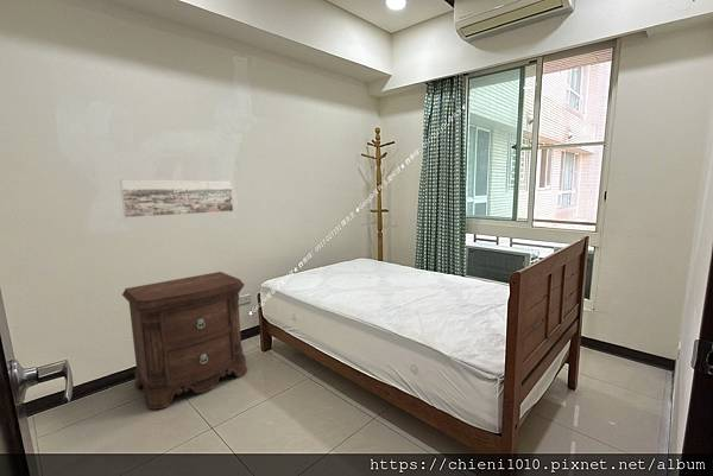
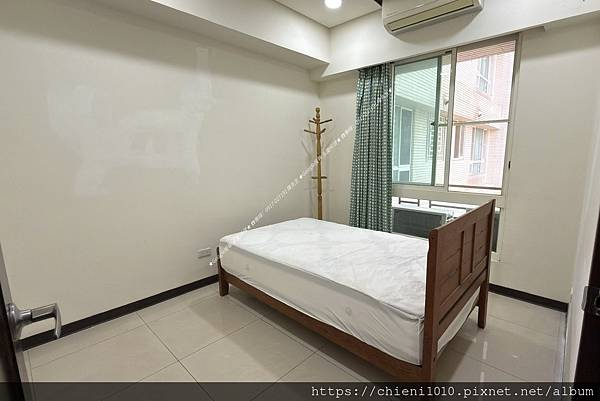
- nightstand [121,271,248,411]
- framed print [119,178,234,218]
